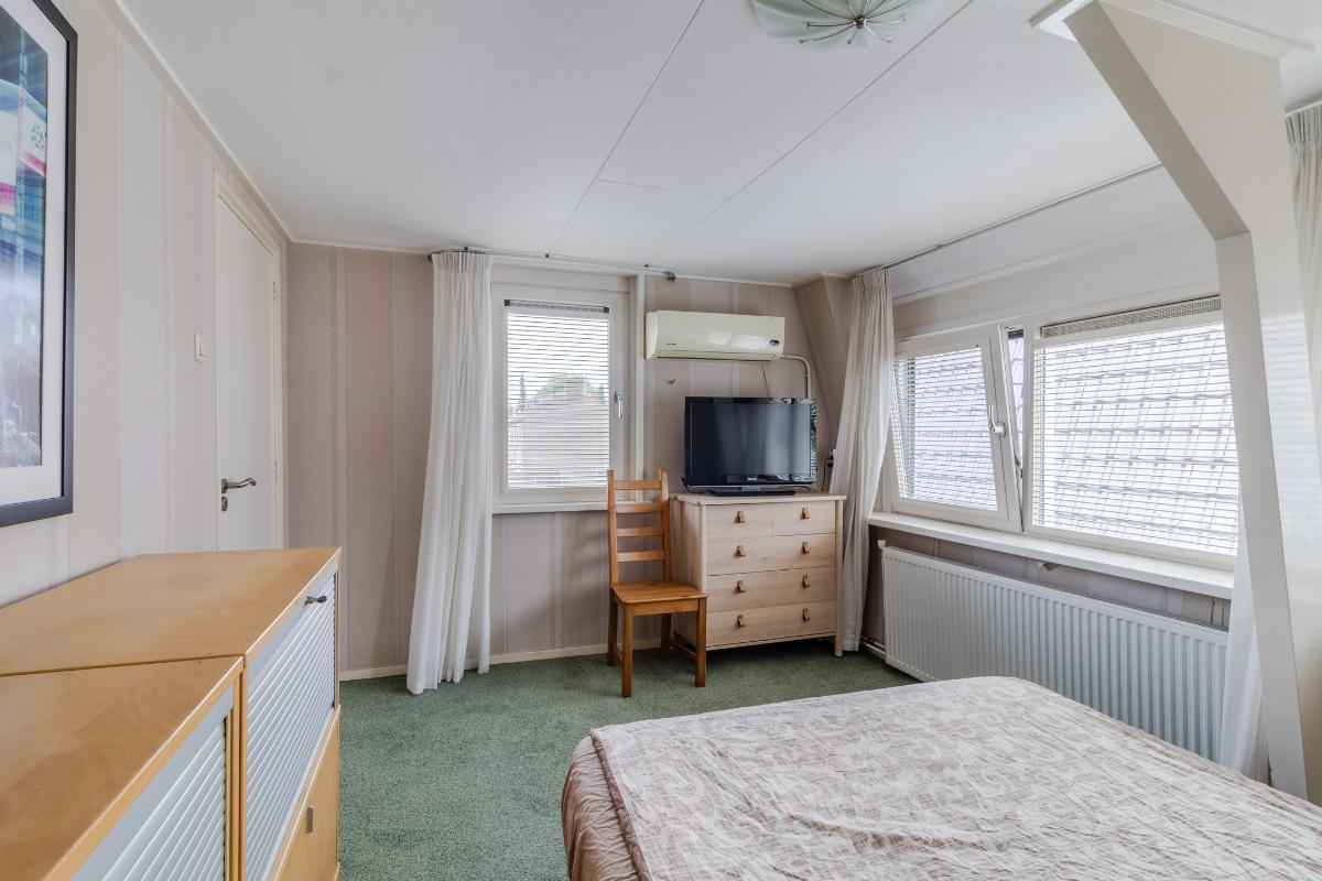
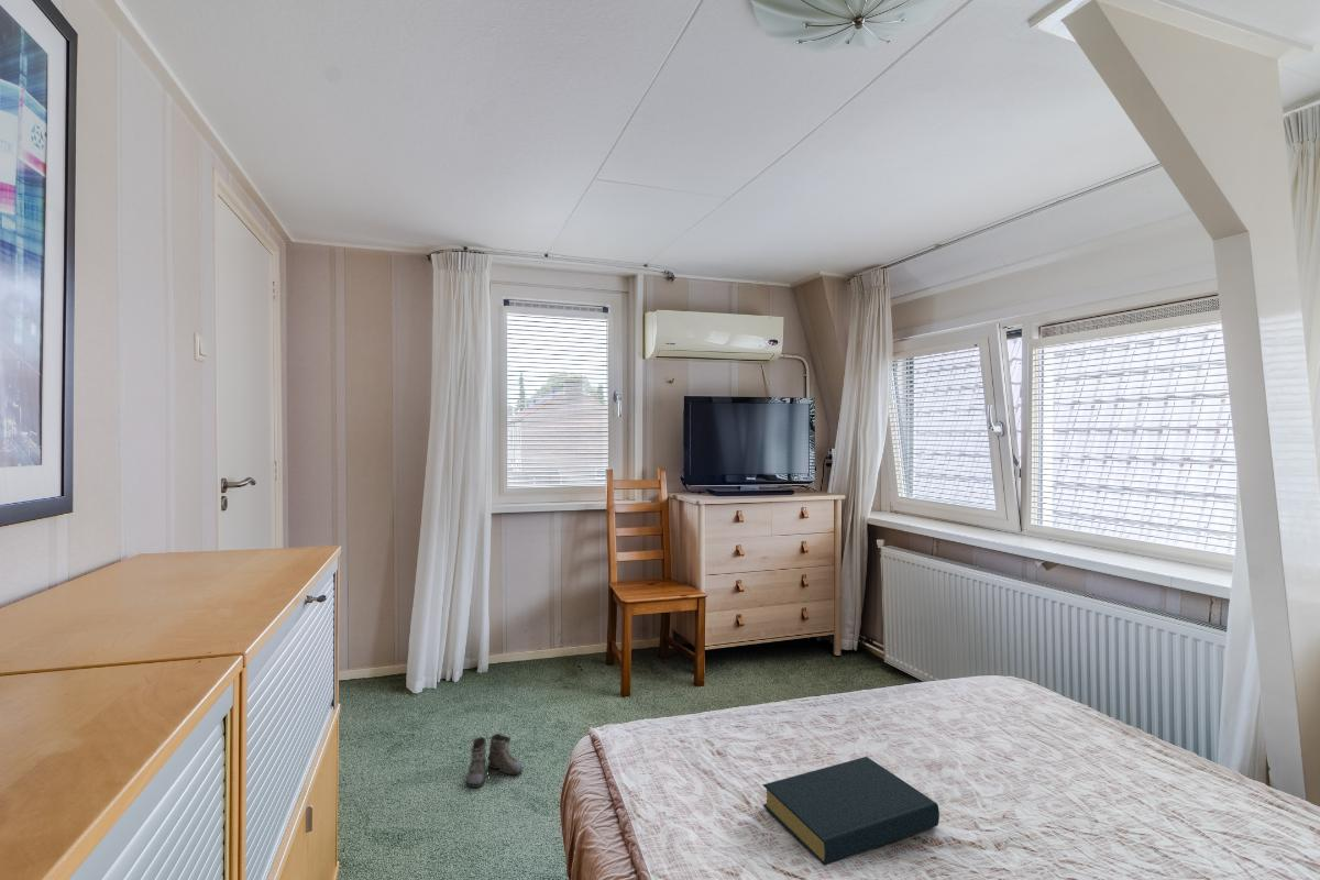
+ boots [458,733,524,789]
+ hardback book [761,756,941,867]
